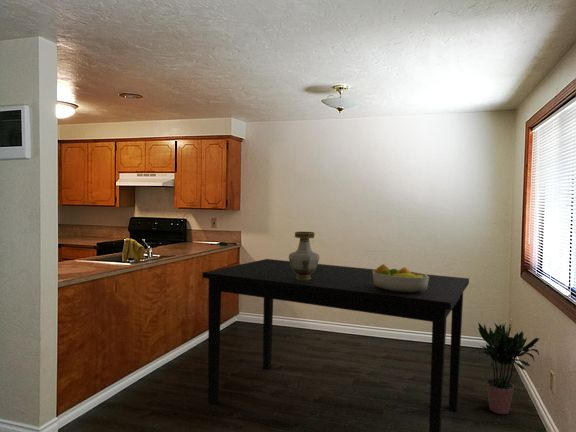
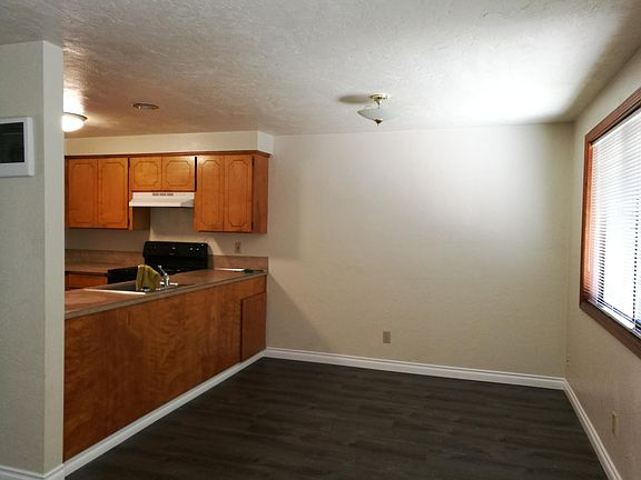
- potted plant [477,321,541,415]
- fruit bowl [372,263,429,293]
- dining table [201,258,470,432]
- vase [288,231,321,280]
